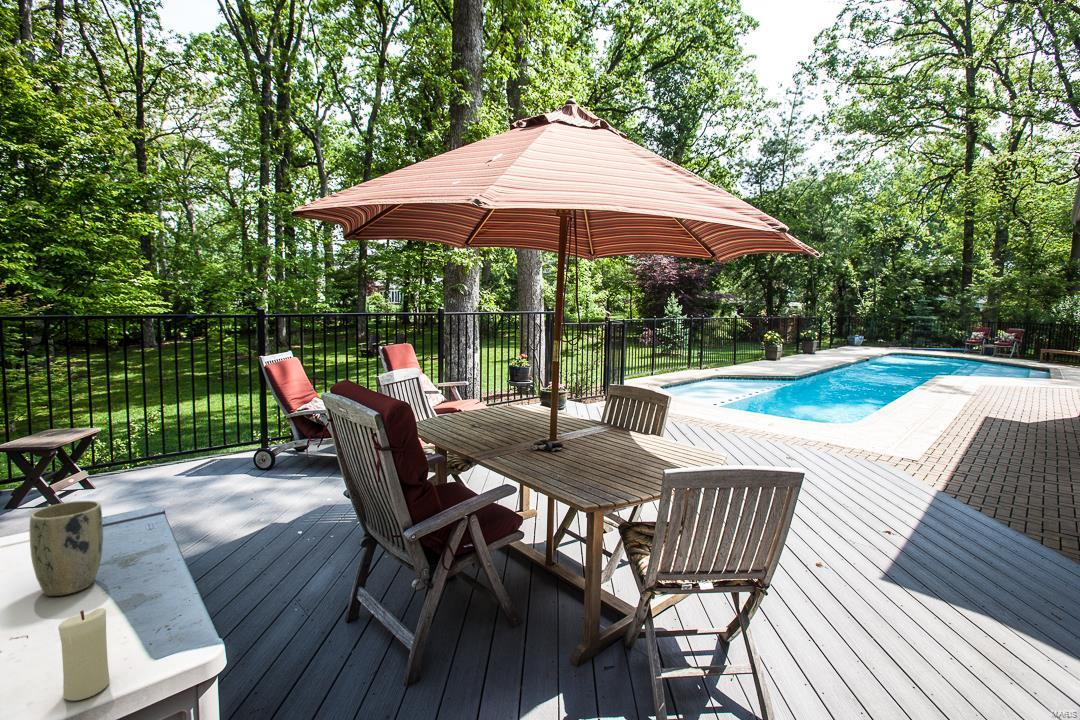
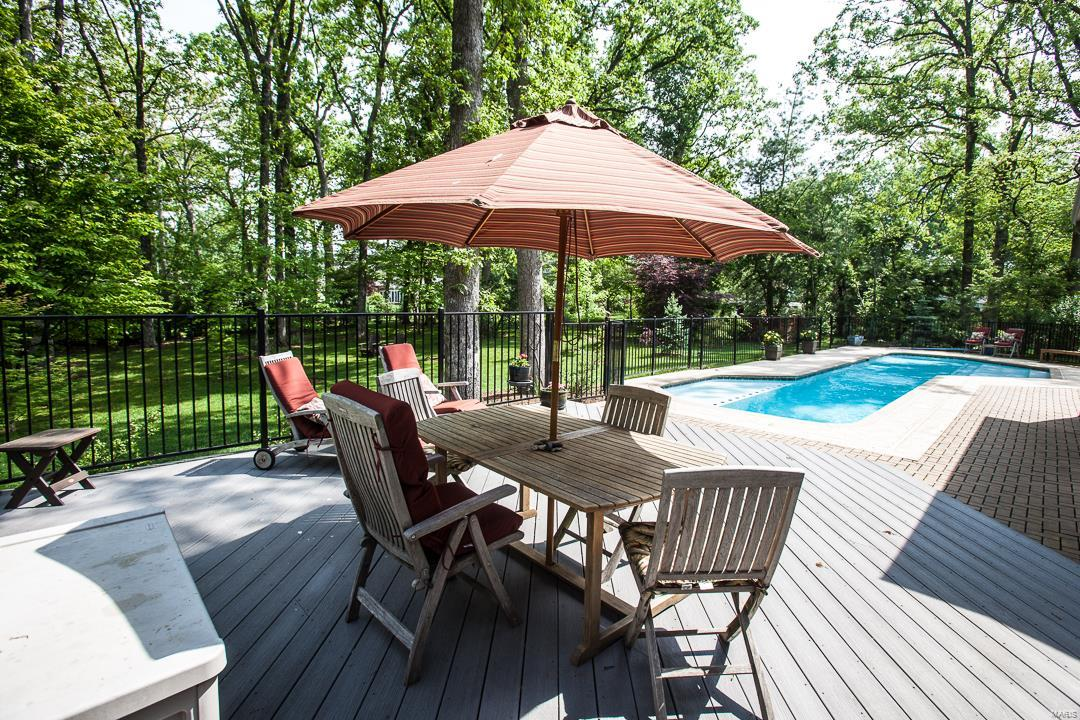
- candle [57,607,111,702]
- plant pot [28,500,104,597]
